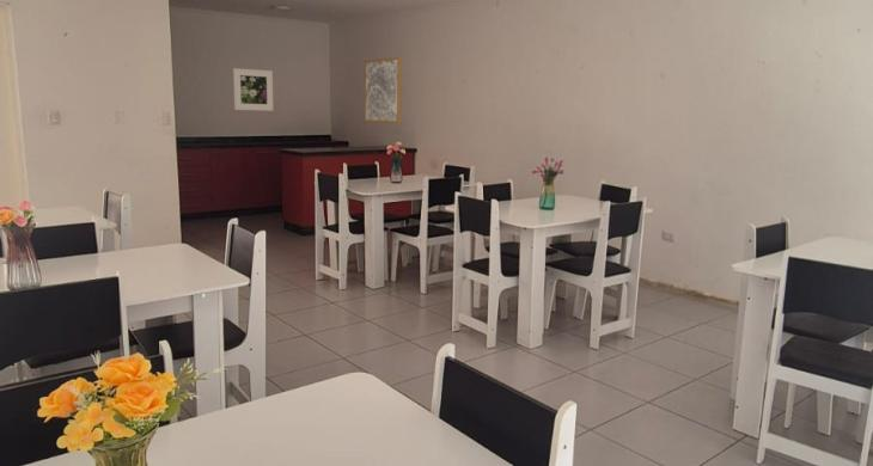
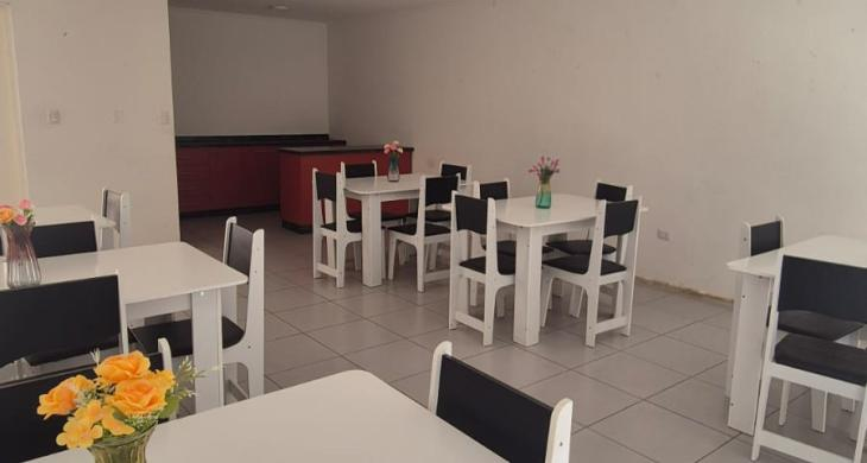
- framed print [232,67,274,112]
- wall art [362,56,403,124]
